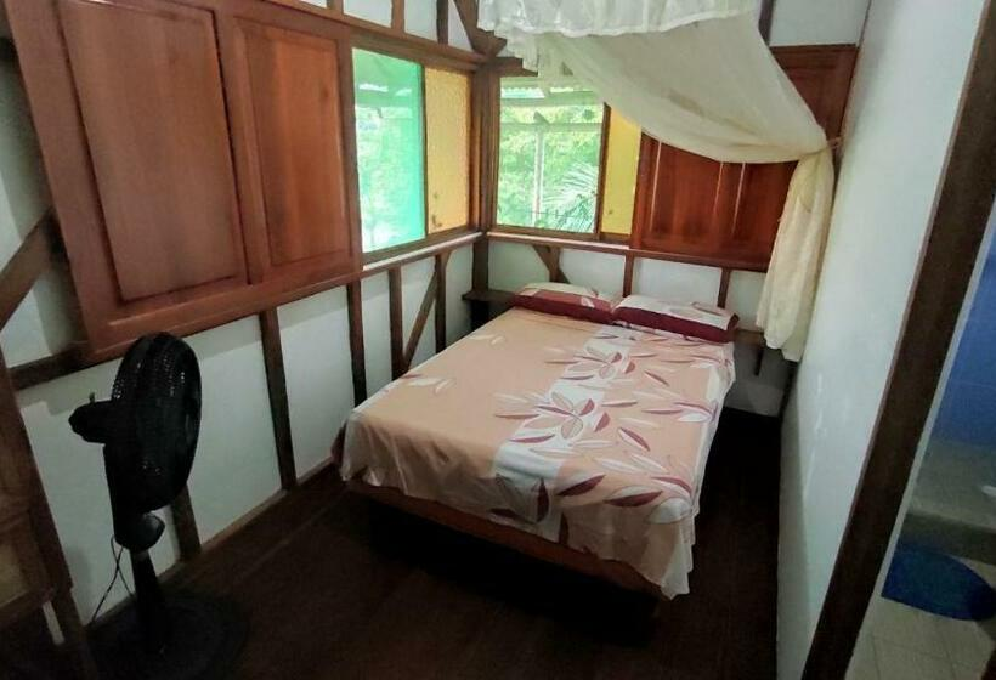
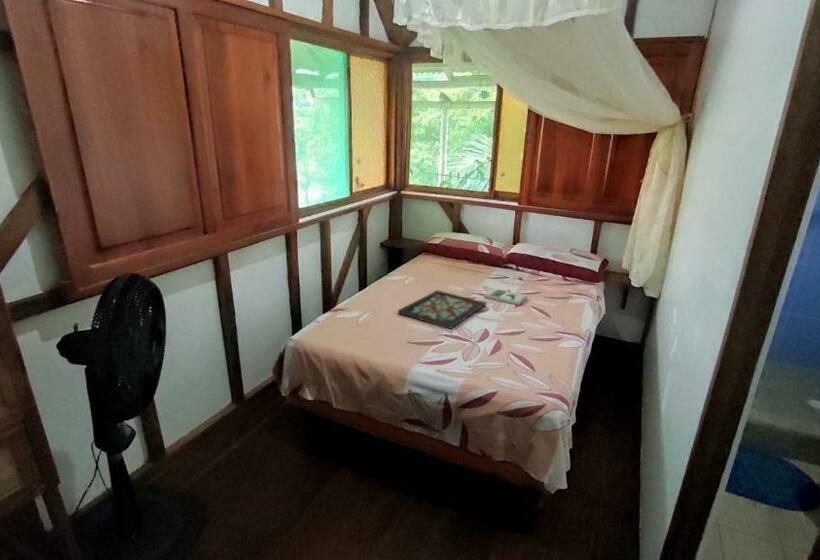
+ decorative tray [397,289,488,330]
+ book [483,287,528,306]
